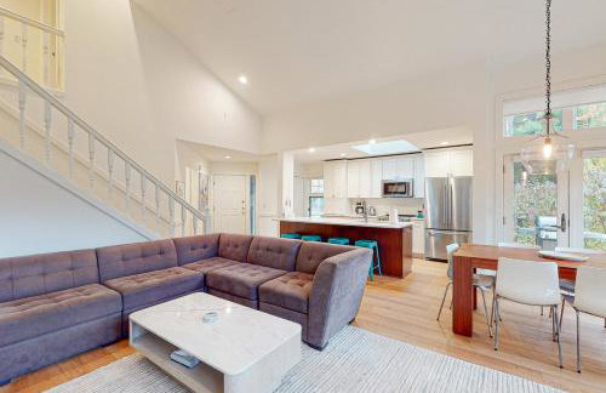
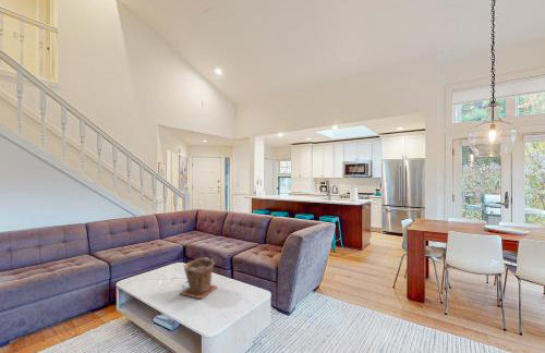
+ plant pot [179,257,219,300]
